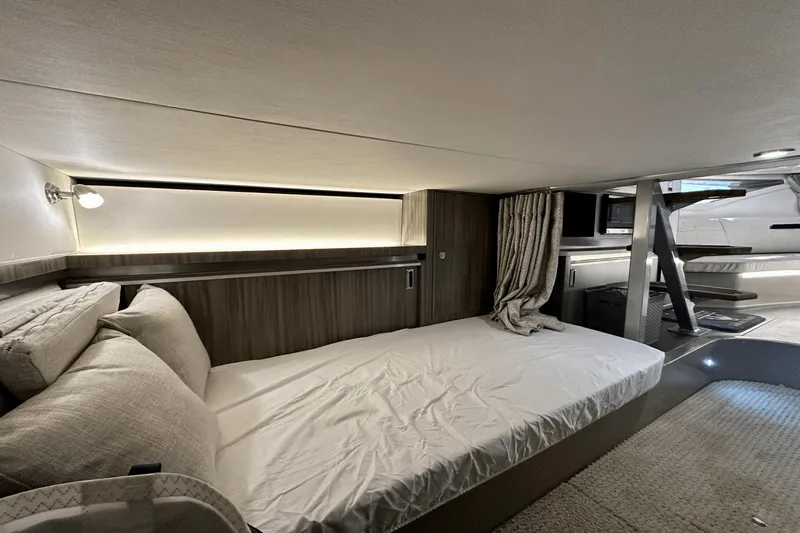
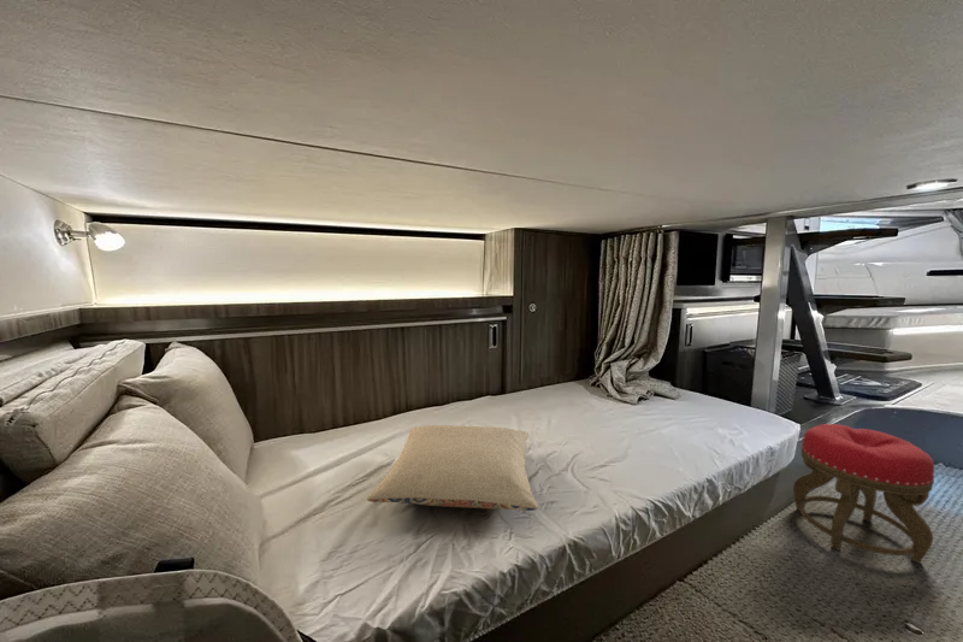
+ stool [792,423,935,565]
+ pillow [366,424,539,512]
